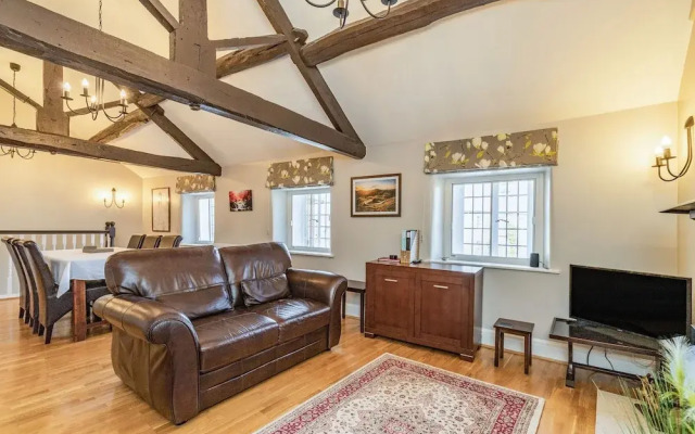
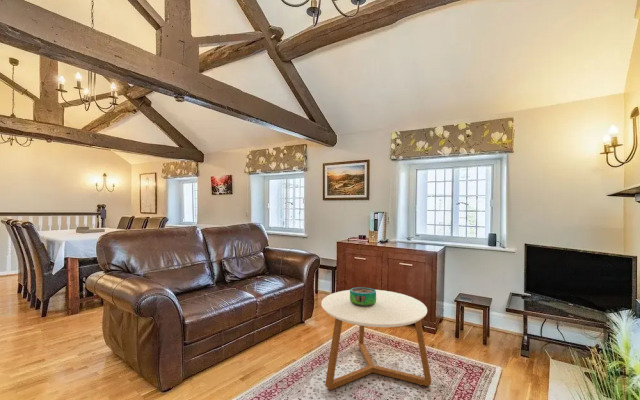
+ coffee table [320,289,432,391]
+ decorative bowl [349,286,376,306]
